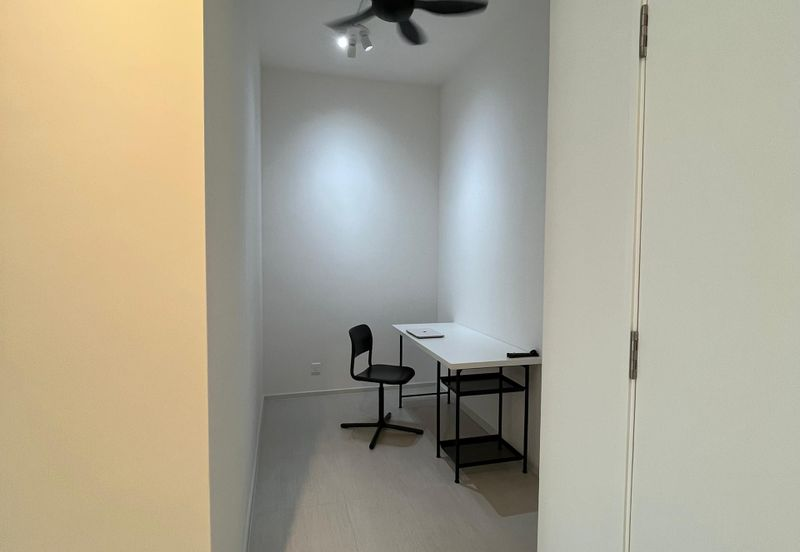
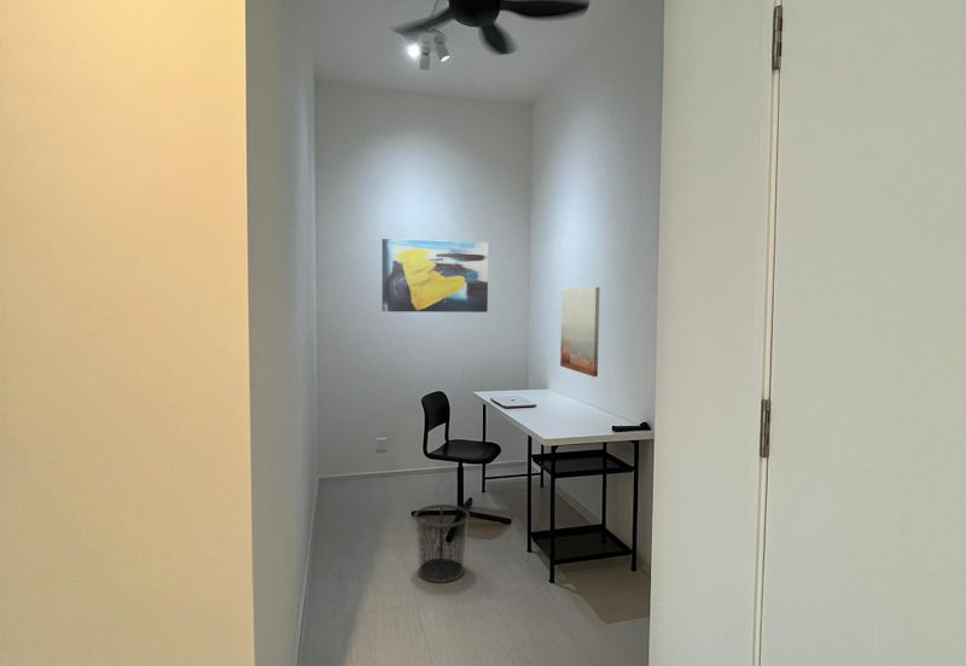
+ wall art [382,238,489,314]
+ waste bin [413,503,471,584]
+ wall art [559,286,600,378]
